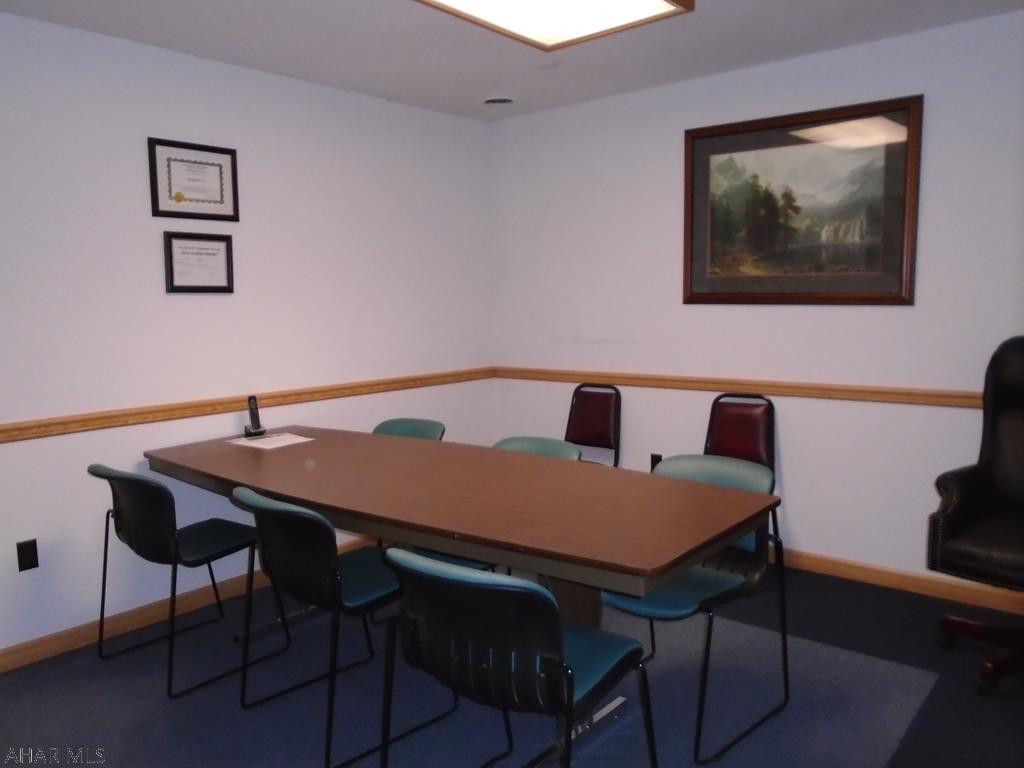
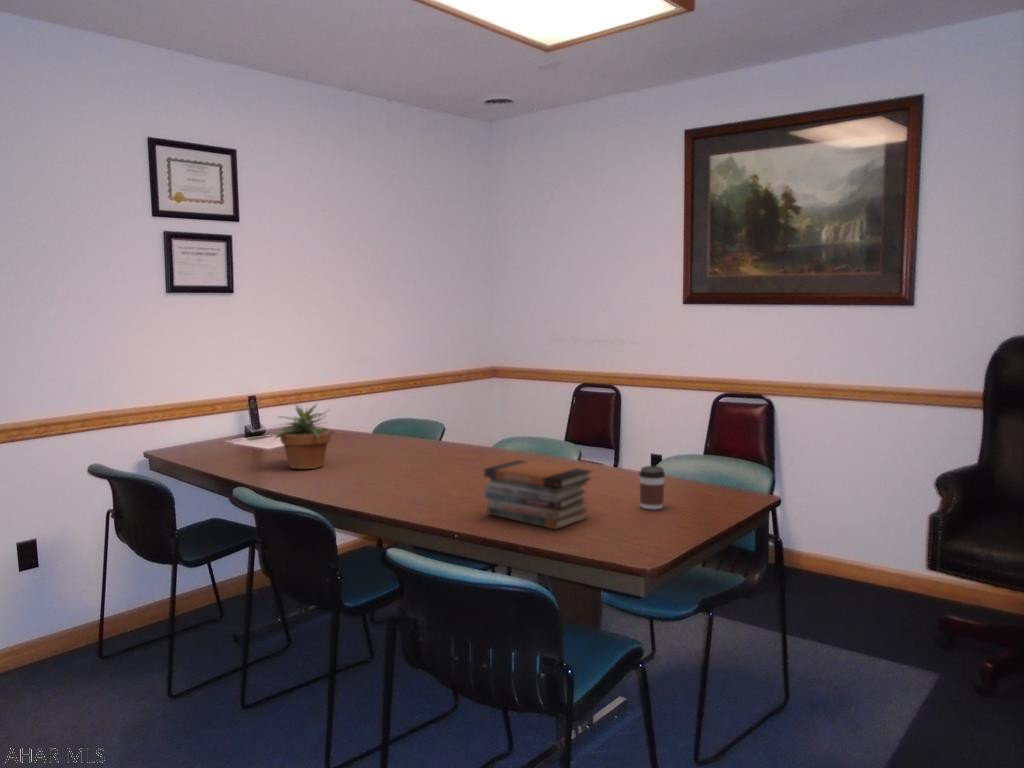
+ potted plant [270,400,343,470]
+ coffee cup [638,465,666,510]
+ book stack [483,459,593,530]
